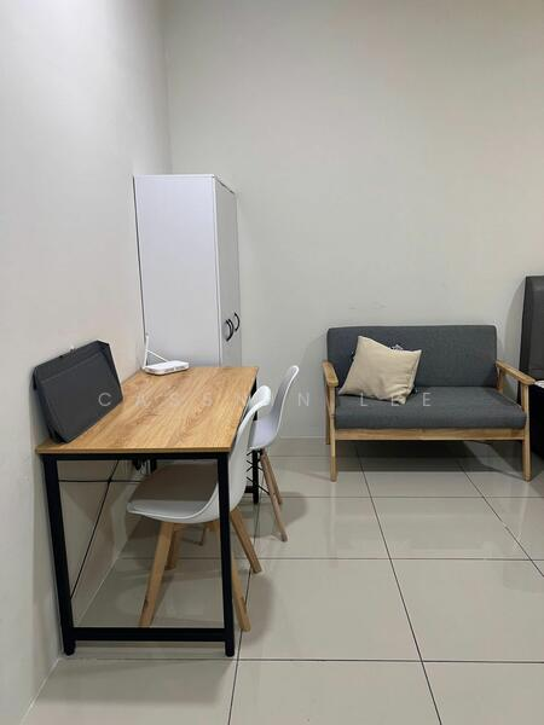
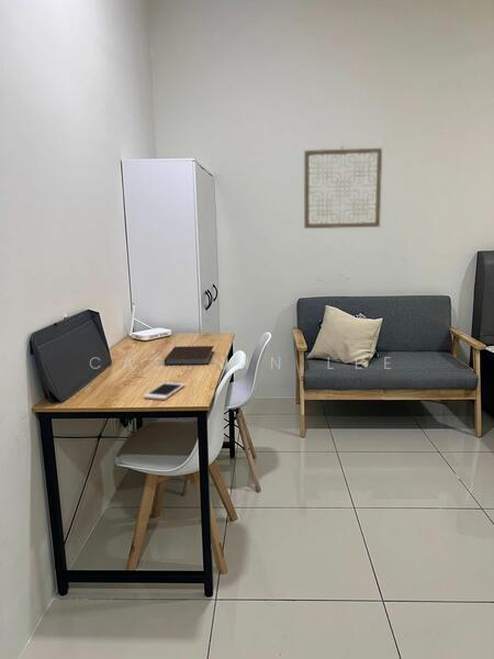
+ wall art [303,146,383,230]
+ cell phone [143,381,186,401]
+ notebook [164,345,215,366]
